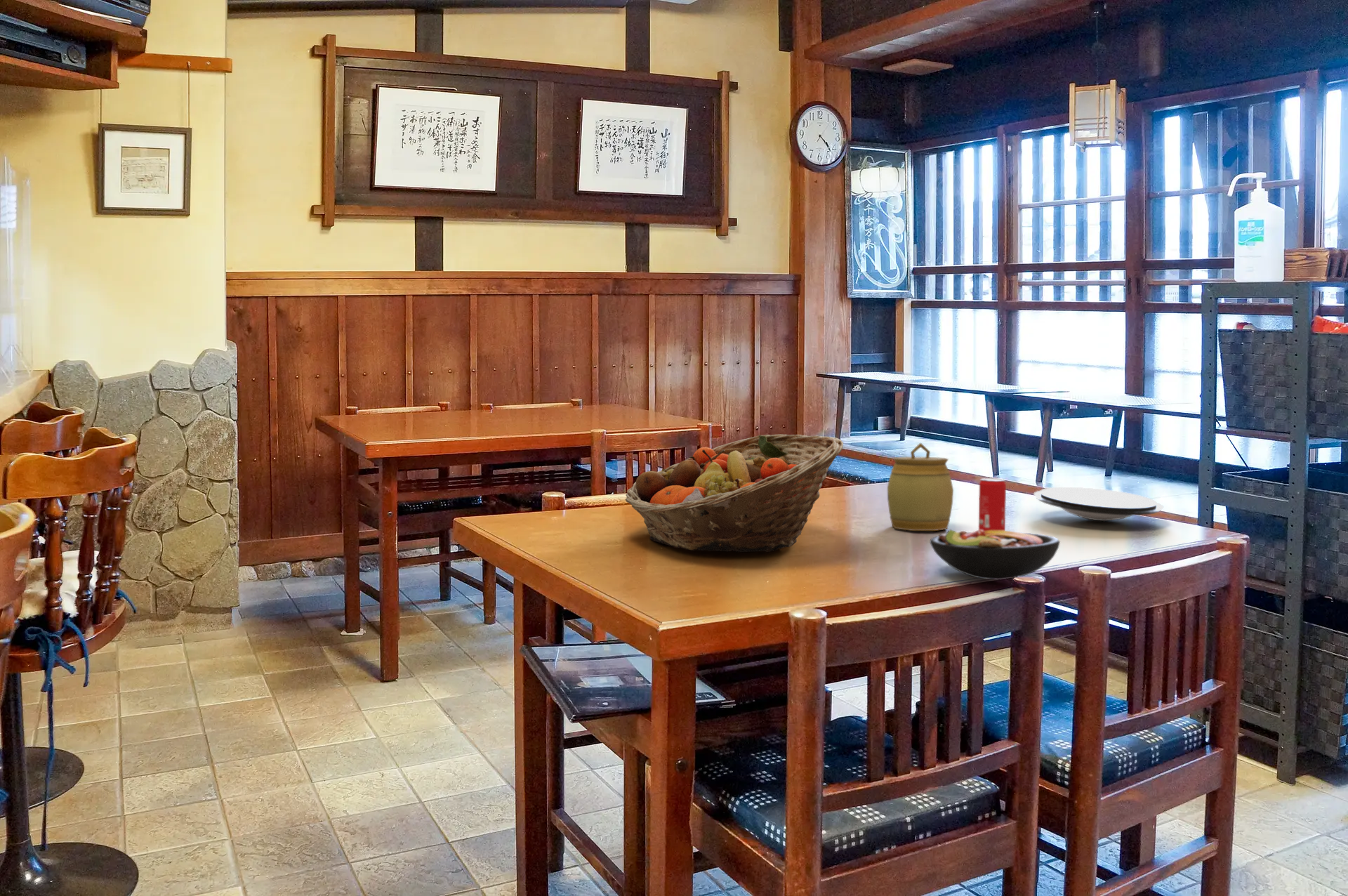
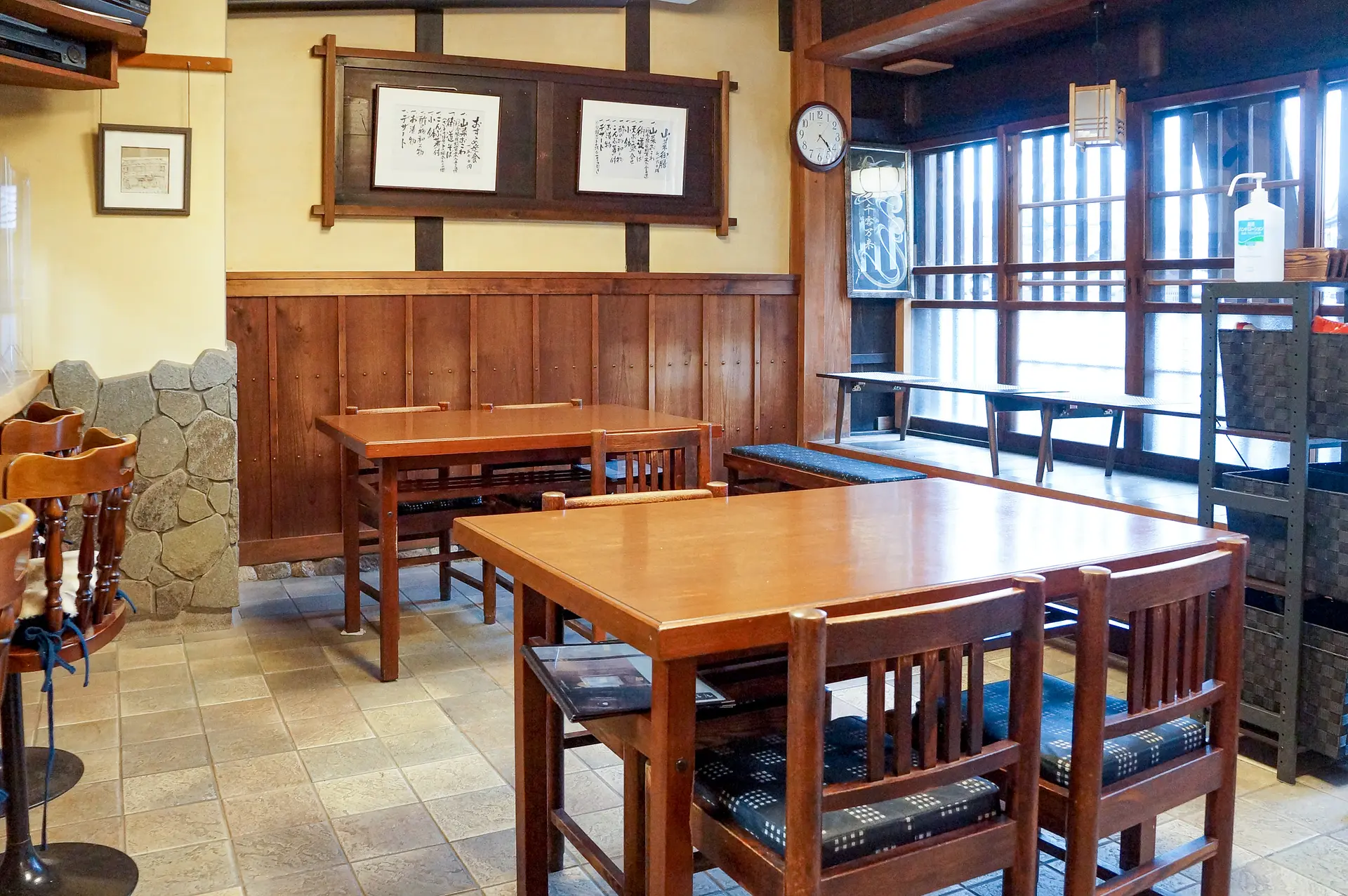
- beverage can [978,477,1007,531]
- plate [1033,487,1165,522]
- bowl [929,529,1061,581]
- jar [887,442,954,532]
- fruit basket [625,434,844,553]
